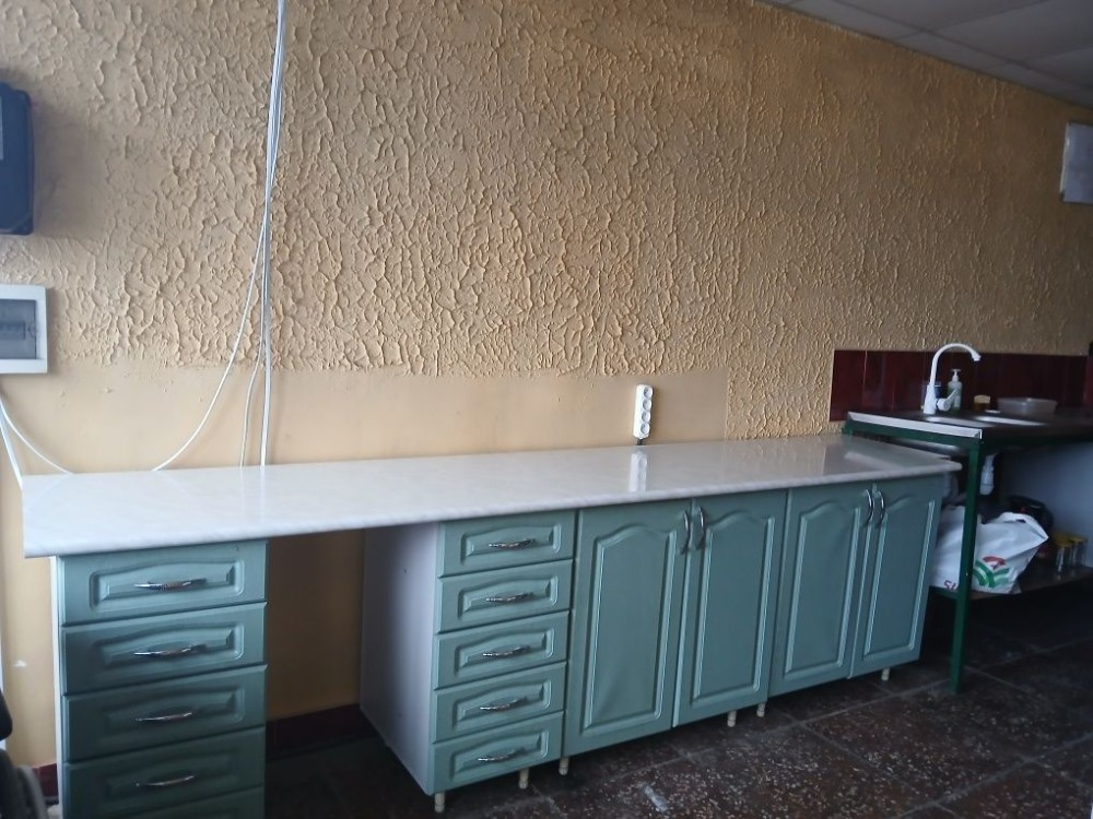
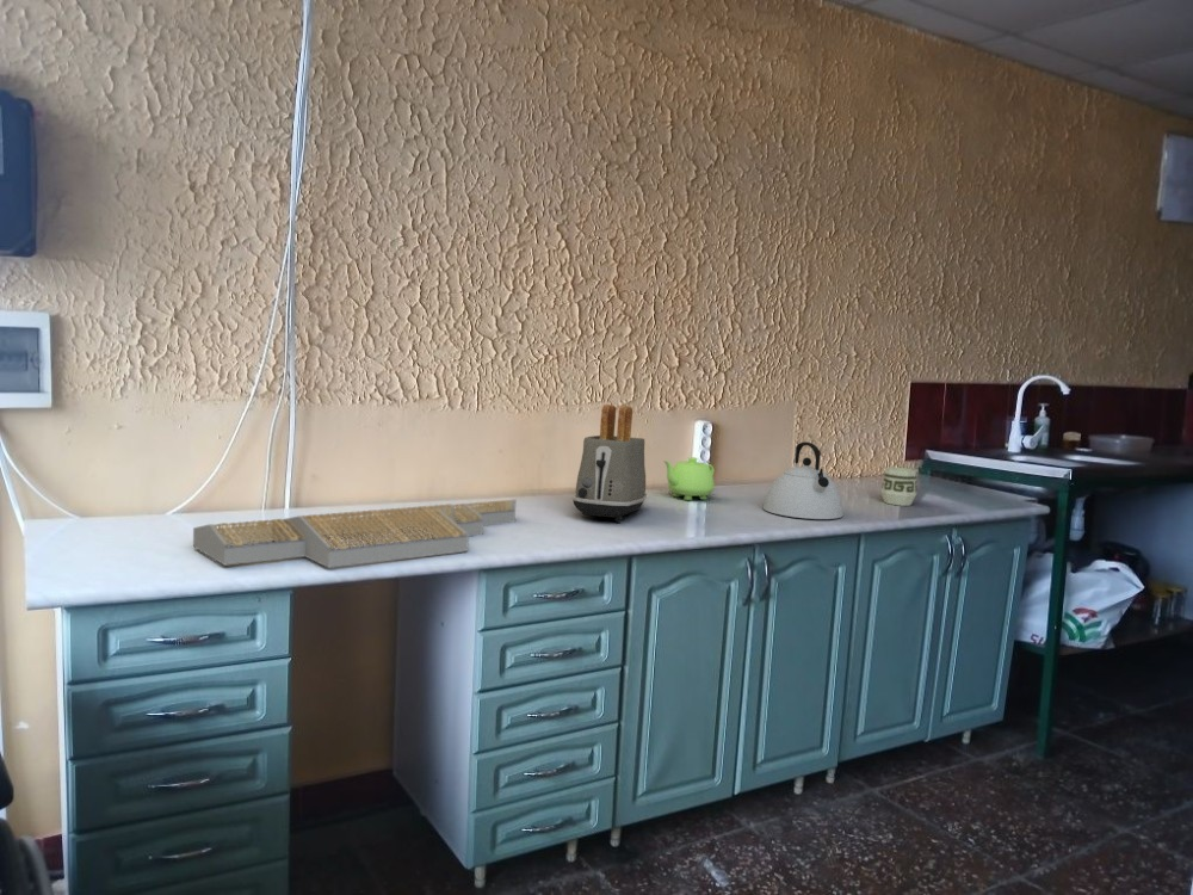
+ kettle [762,440,845,520]
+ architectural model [192,499,518,569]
+ toaster [571,403,648,523]
+ cup [880,467,917,507]
+ teapot [662,456,716,501]
